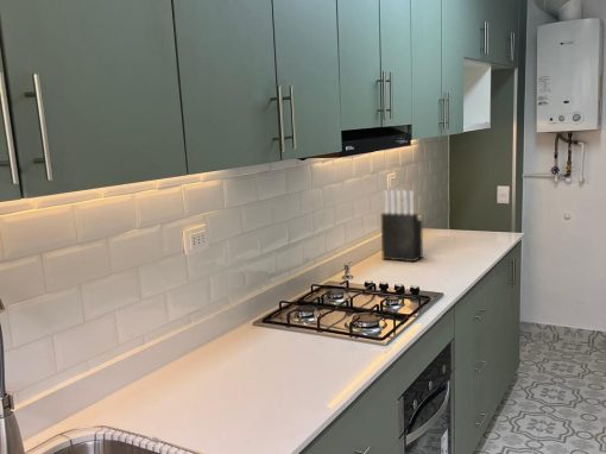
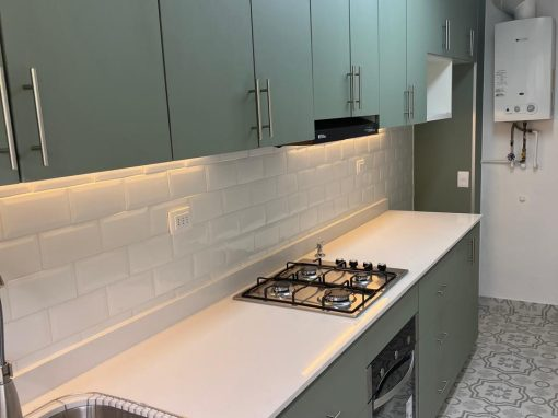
- knife block [380,189,424,263]
